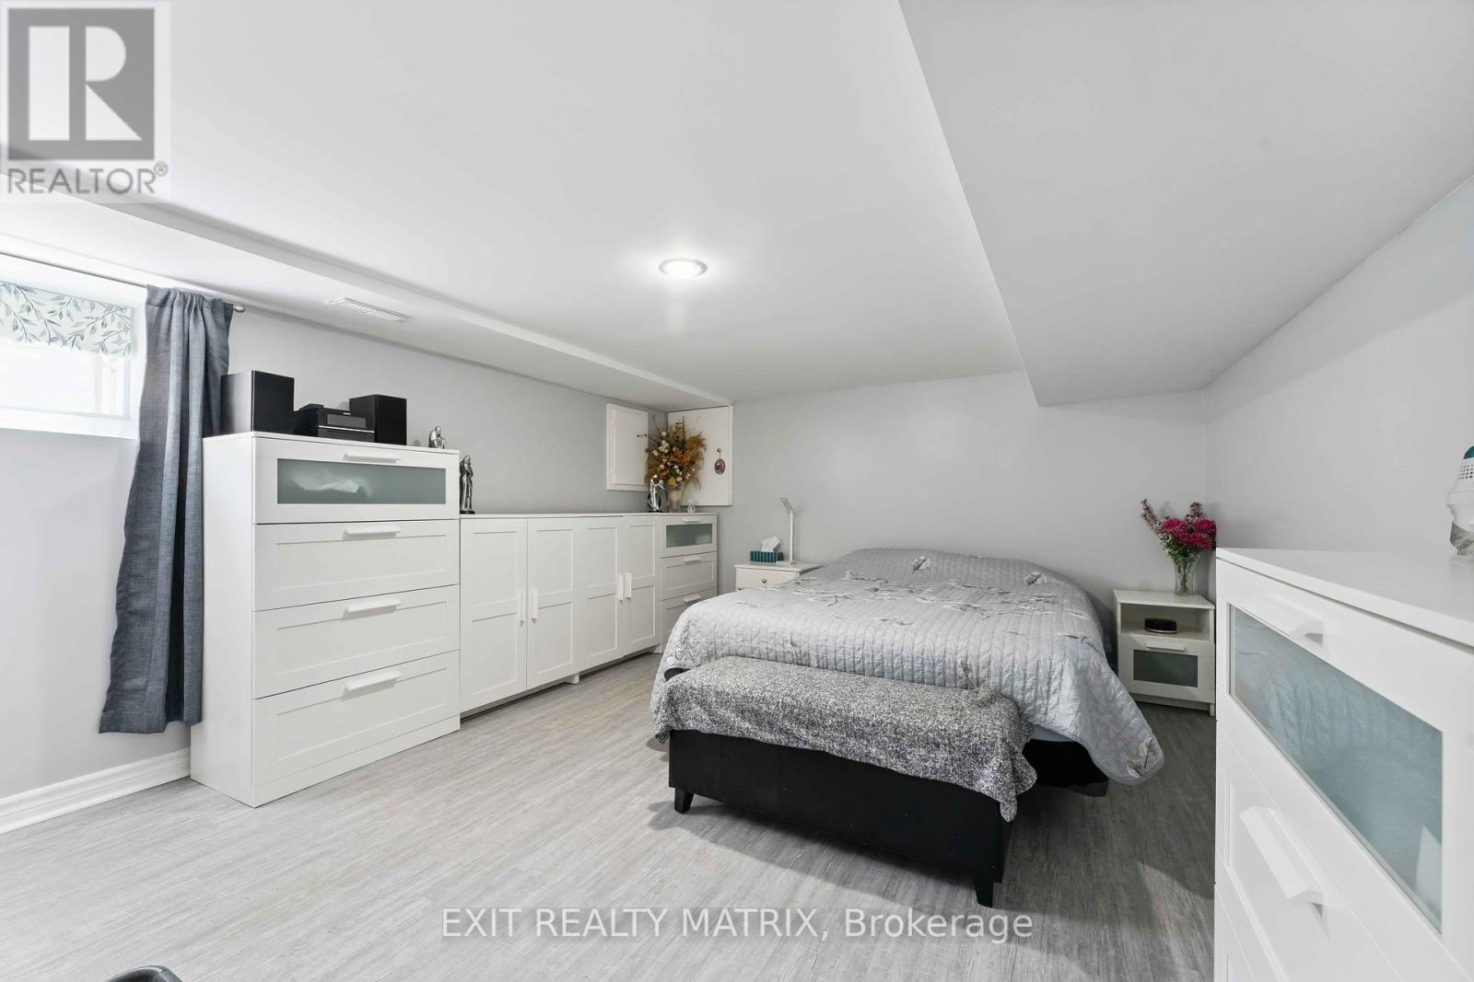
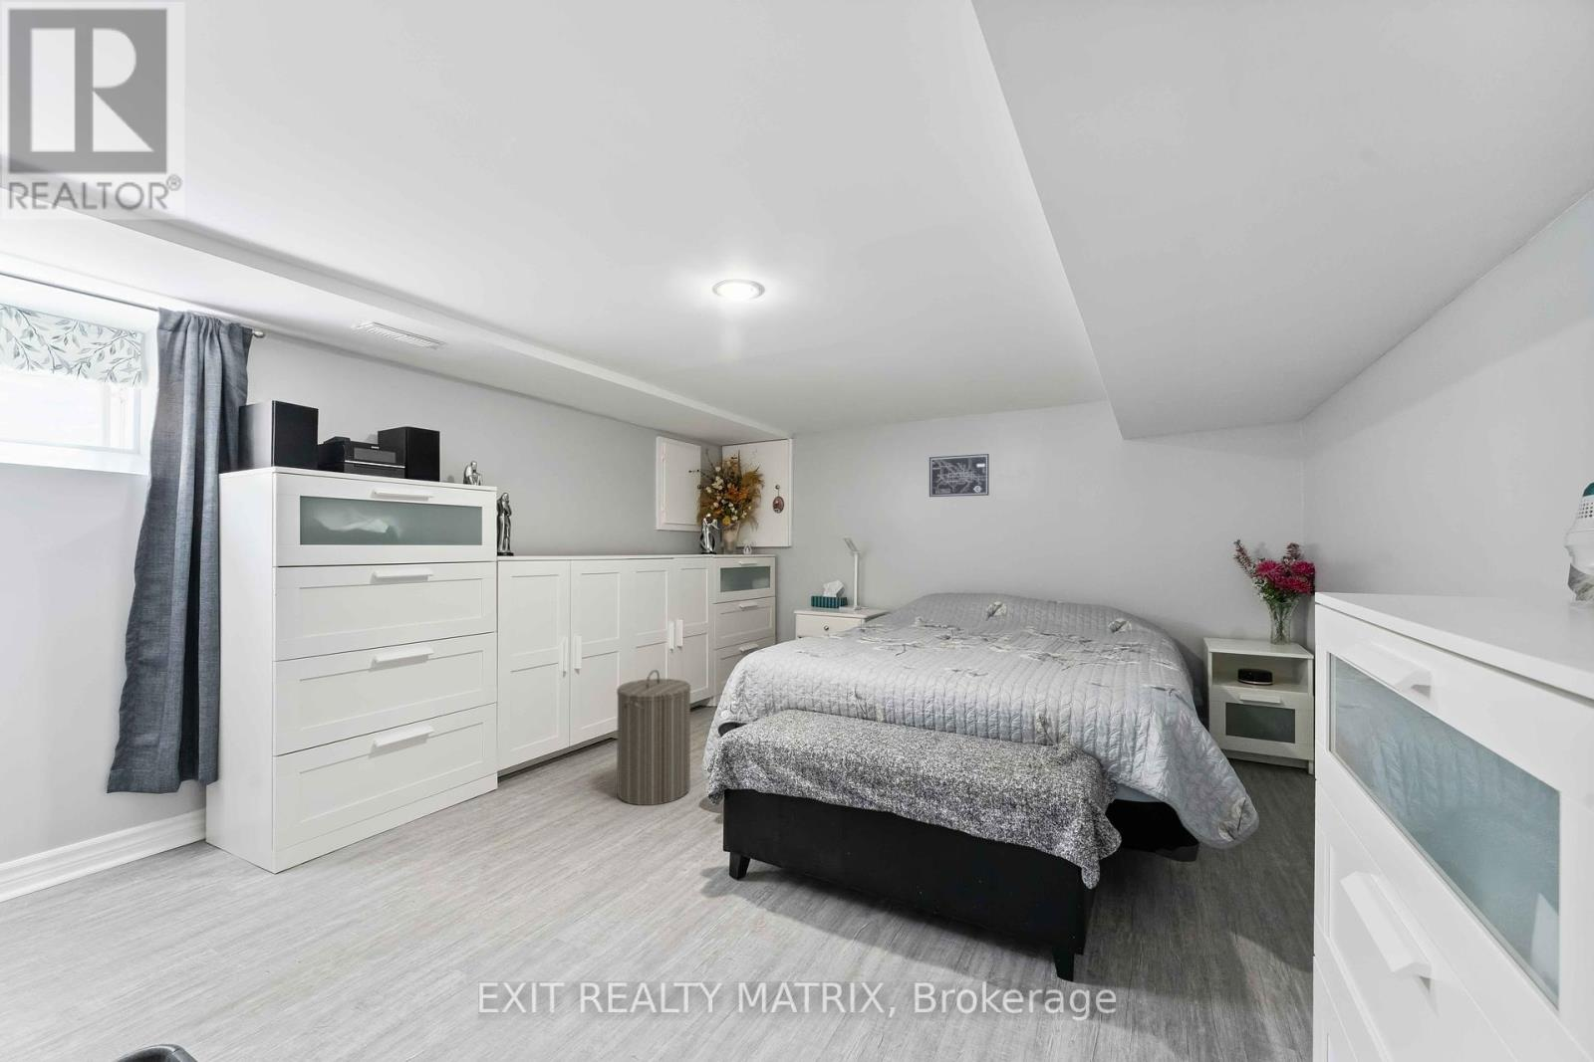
+ wall art [929,453,990,498]
+ laundry hamper [616,668,691,806]
